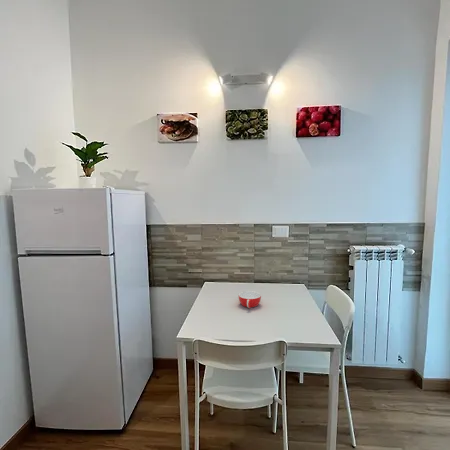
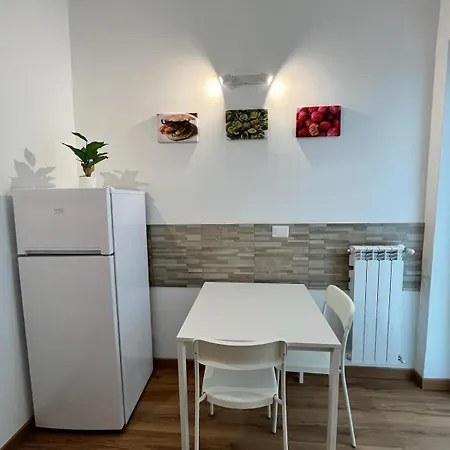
- bowl [237,290,262,309]
